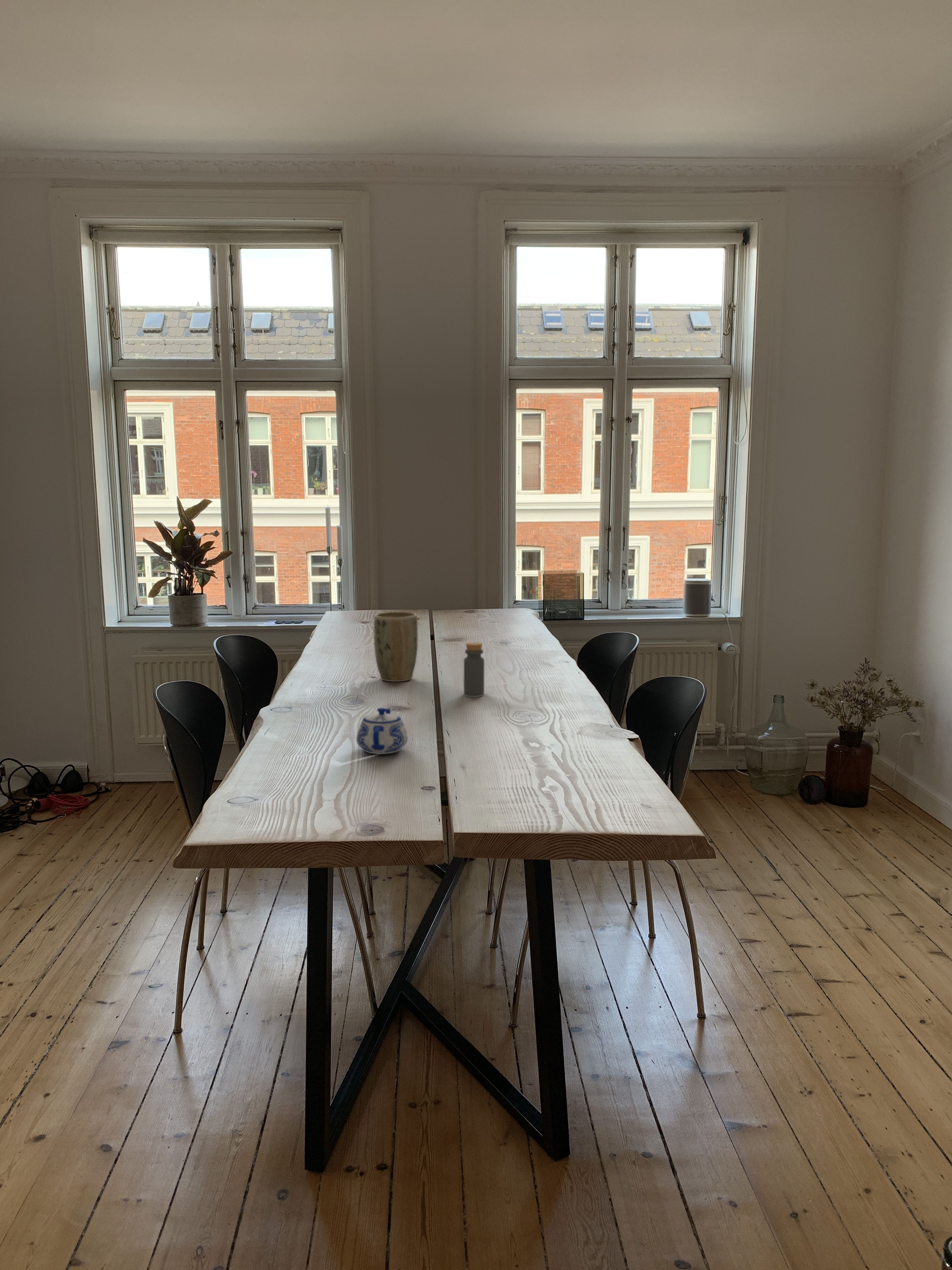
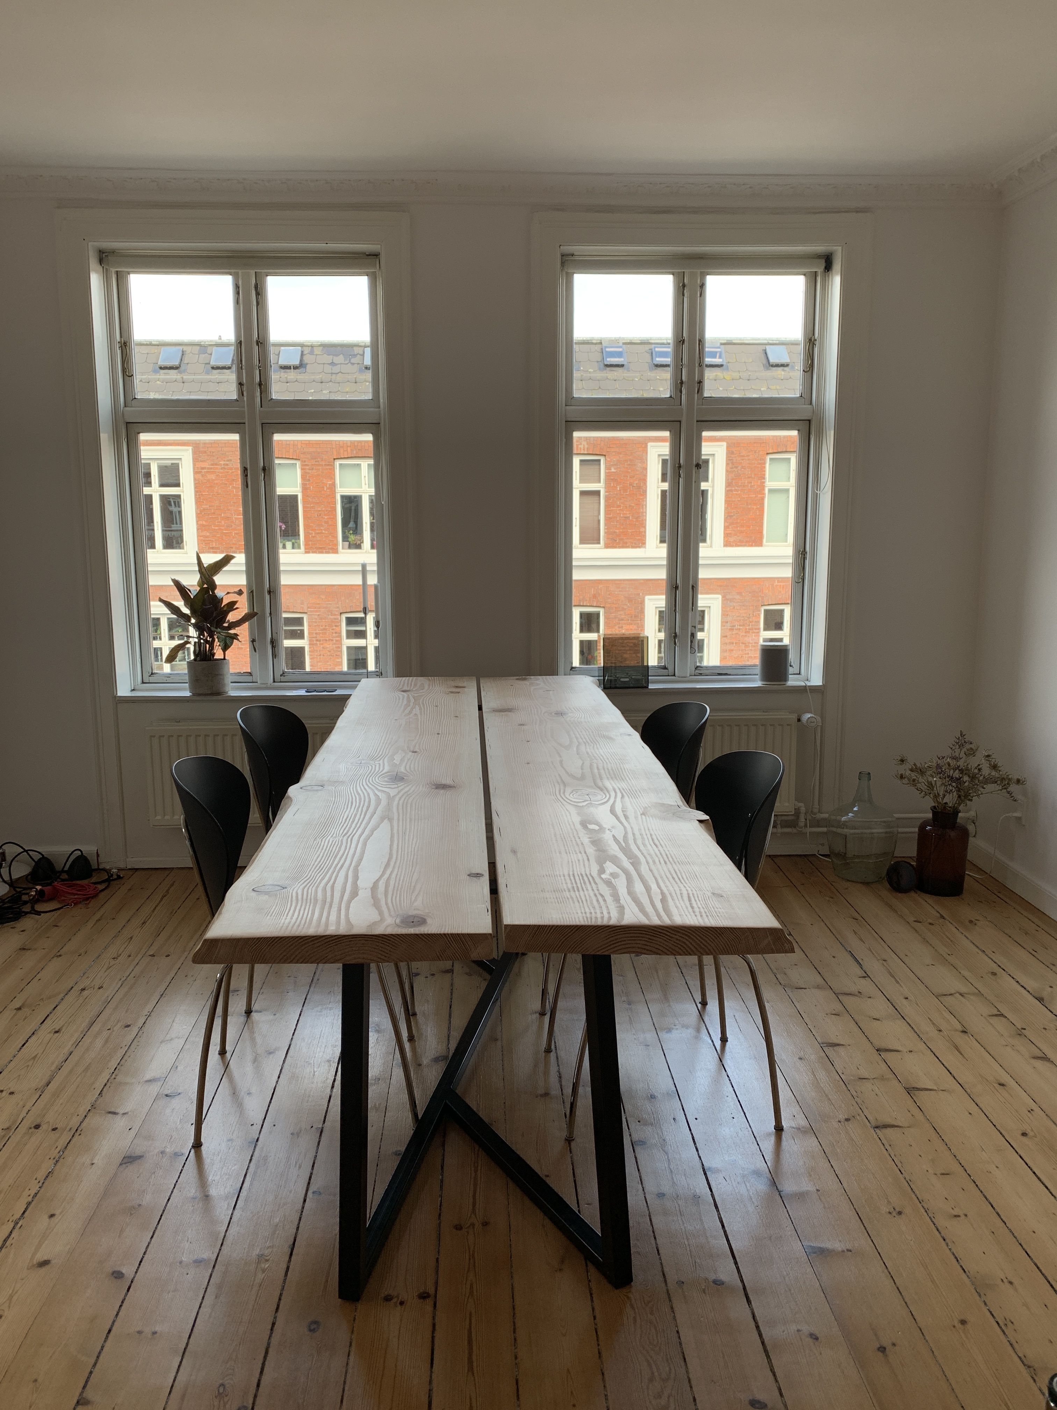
- teapot [356,707,408,754]
- plant pot [374,611,418,682]
- bottle [463,642,484,697]
